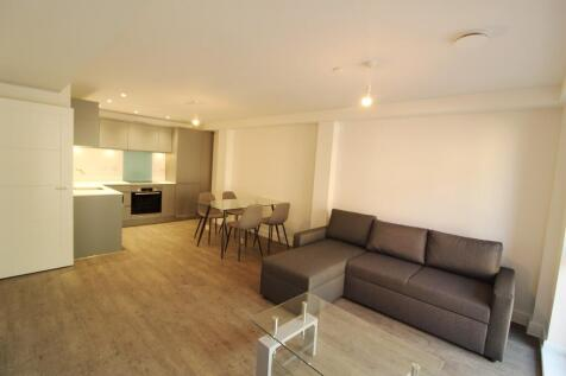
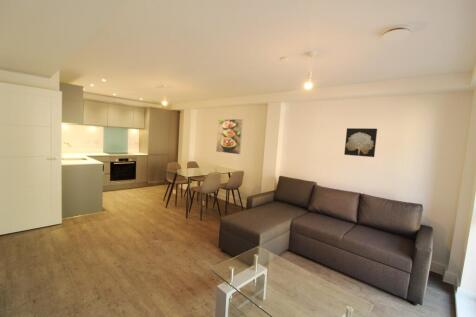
+ wall art [343,127,378,158]
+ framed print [215,118,244,155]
